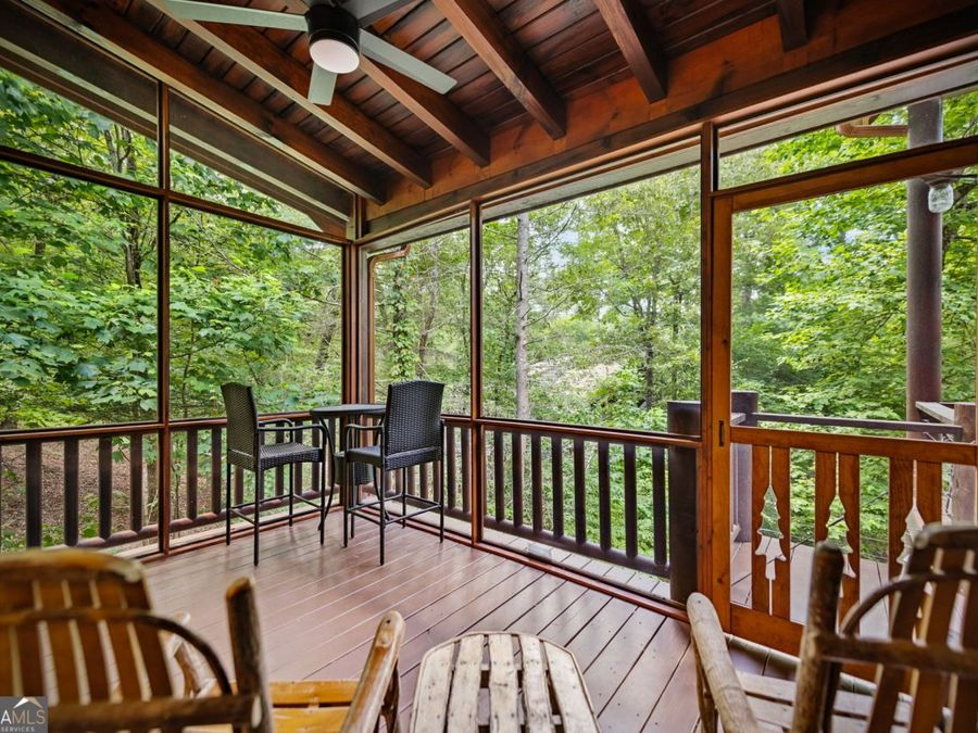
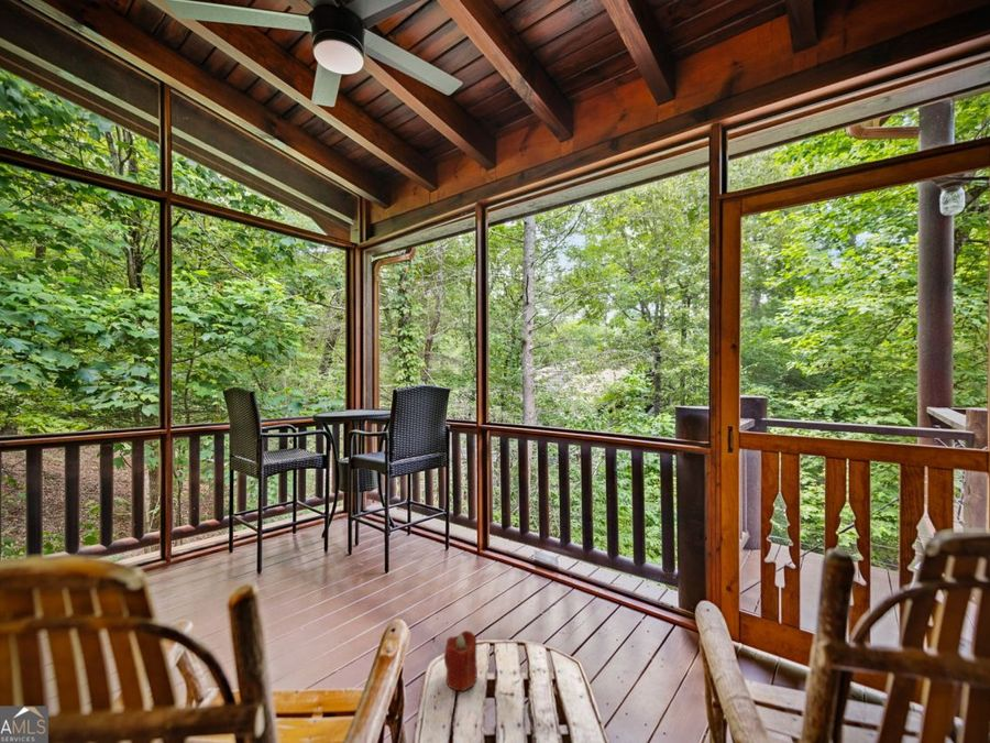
+ candle [443,630,479,692]
